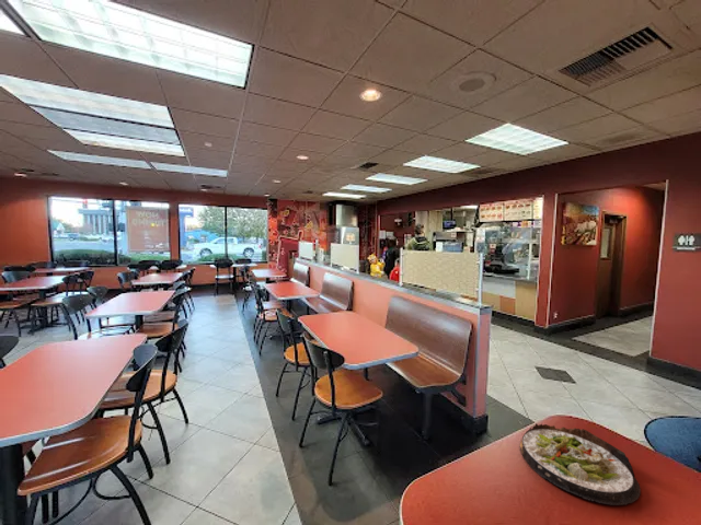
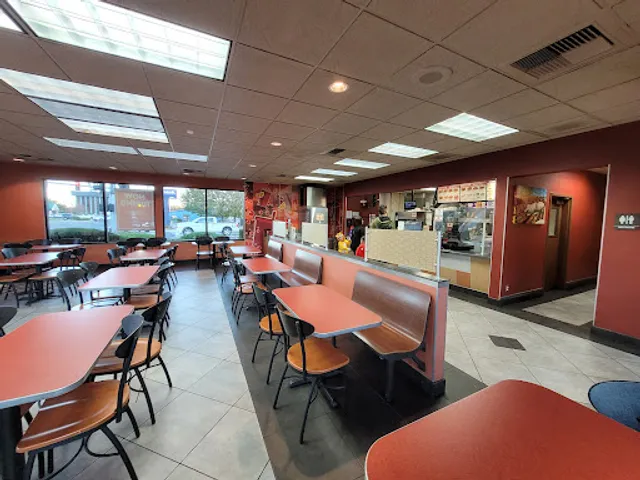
- salad plate [519,422,642,506]
